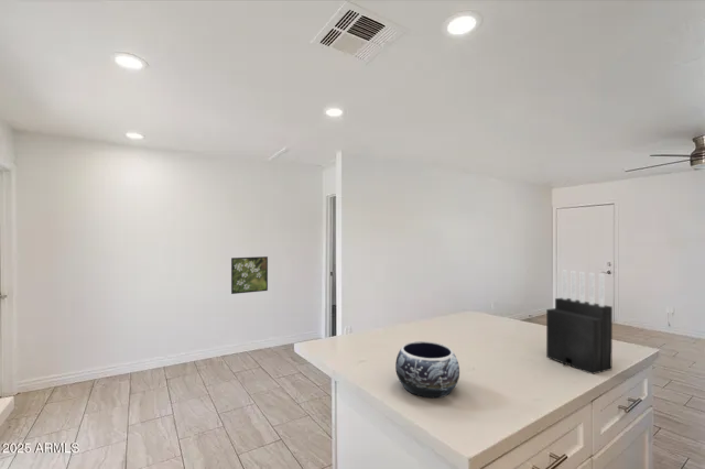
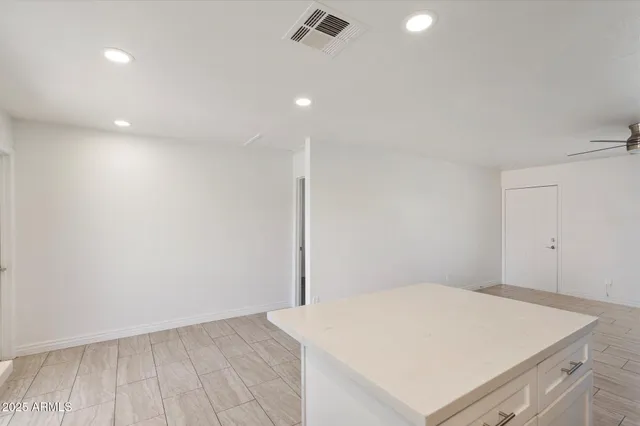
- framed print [230,255,269,295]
- decorative bowl [394,340,460,399]
- knife block [545,269,614,375]
